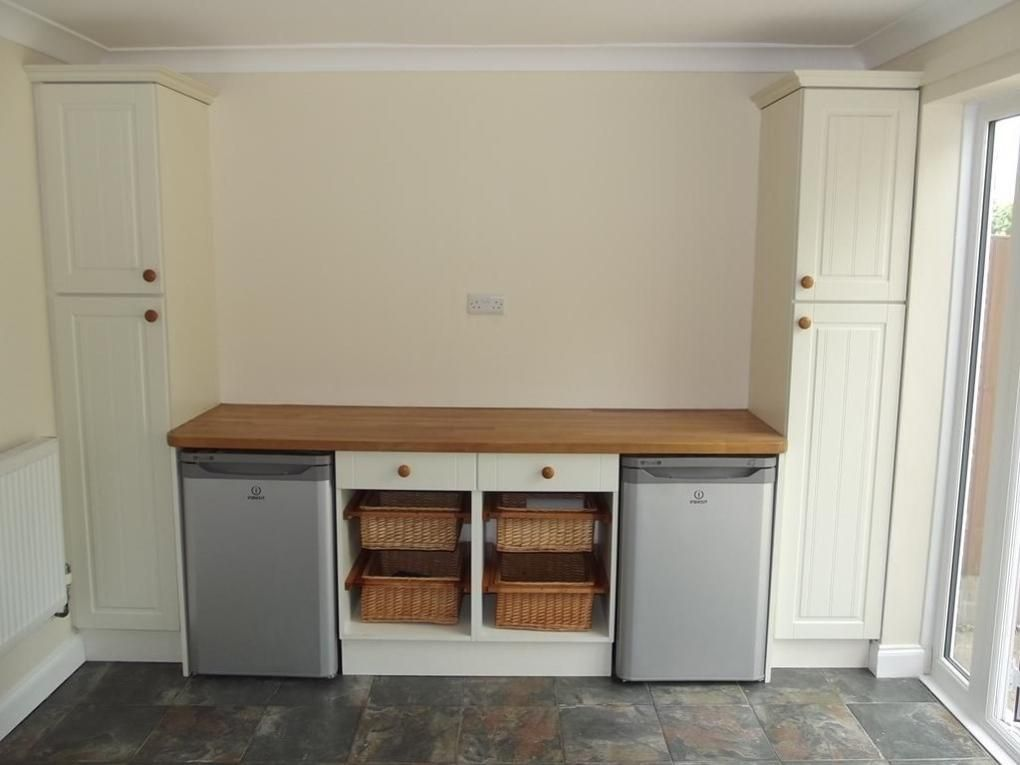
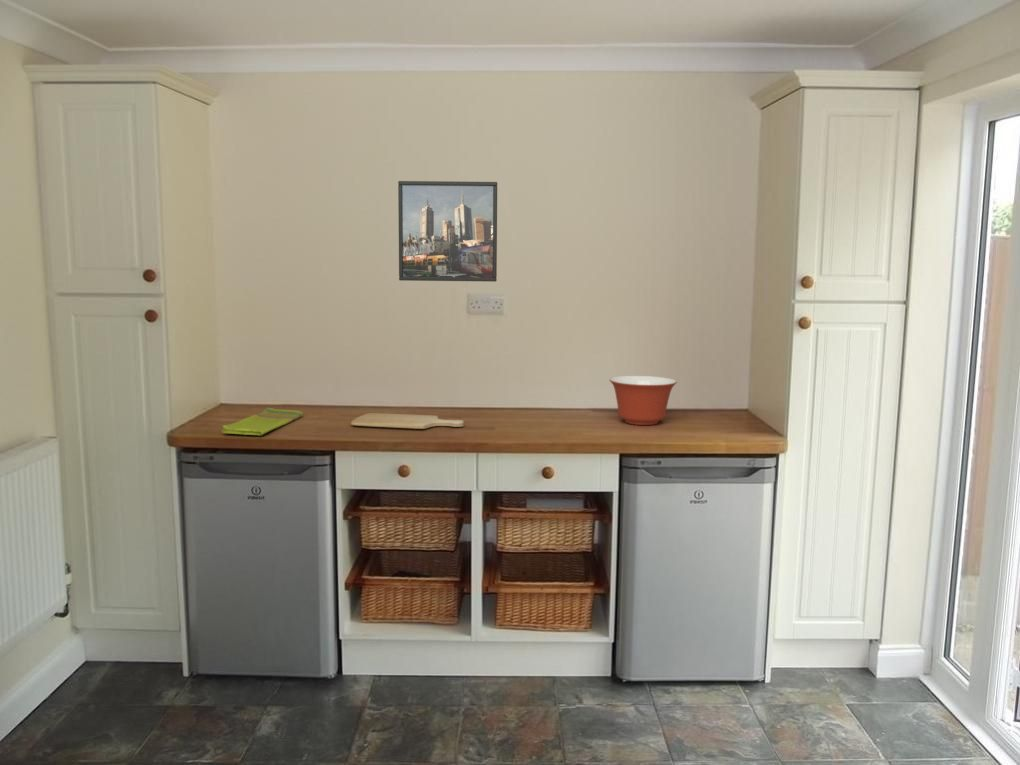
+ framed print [397,180,498,283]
+ dish towel [221,407,304,436]
+ mixing bowl [608,375,678,426]
+ chopping board [350,412,465,430]
